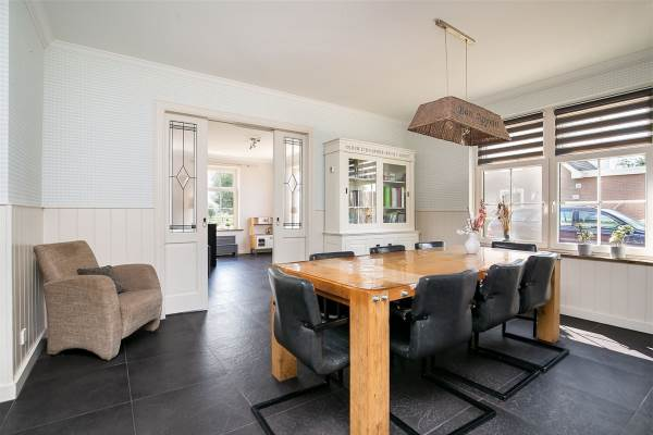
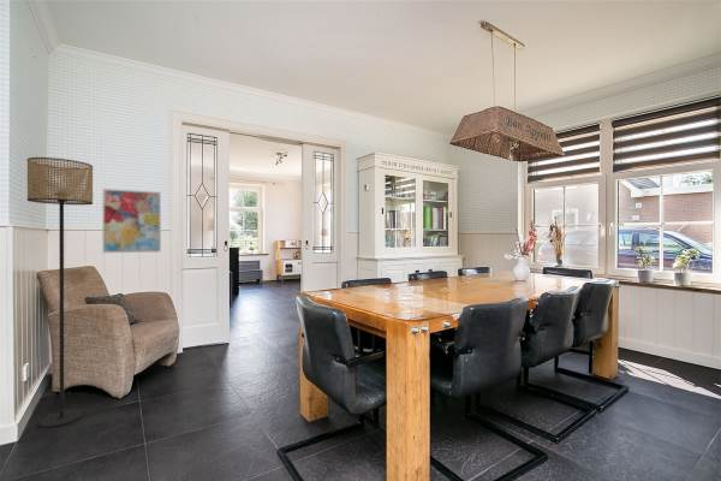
+ wall art [102,188,162,254]
+ floor lamp [26,156,94,428]
